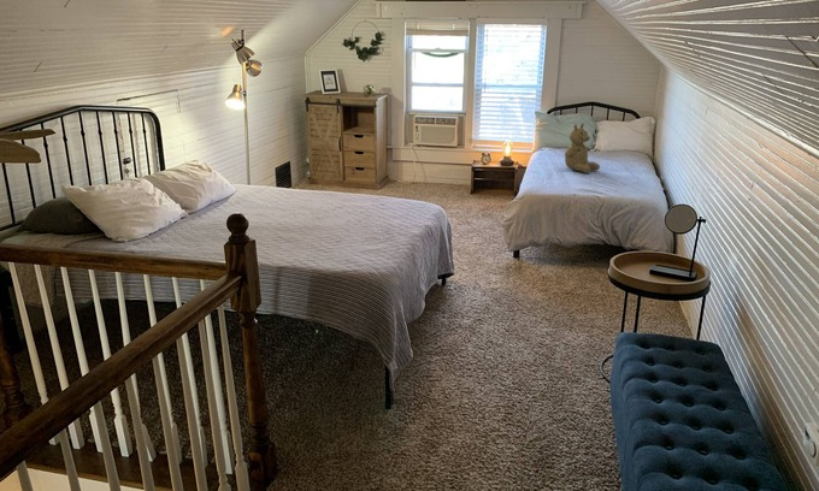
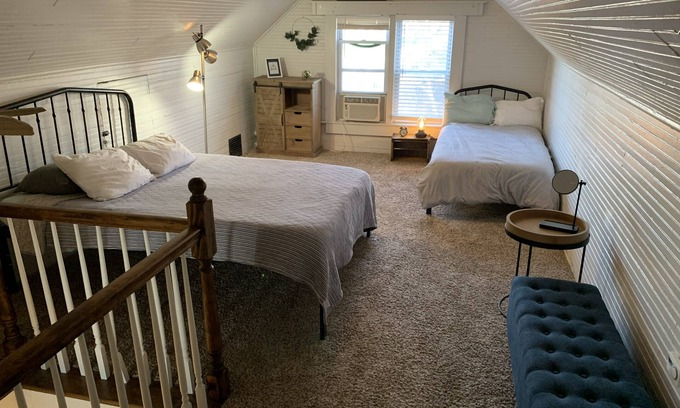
- teddy bear [564,122,601,174]
